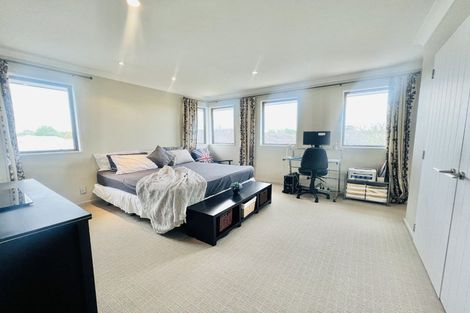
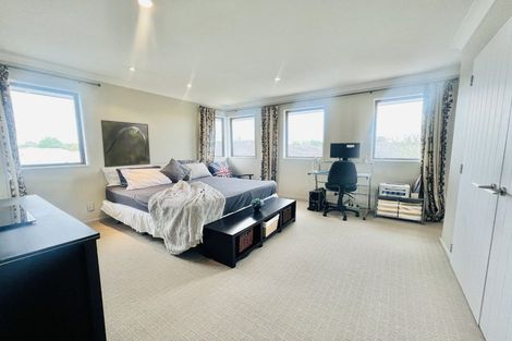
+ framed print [100,119,151,169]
